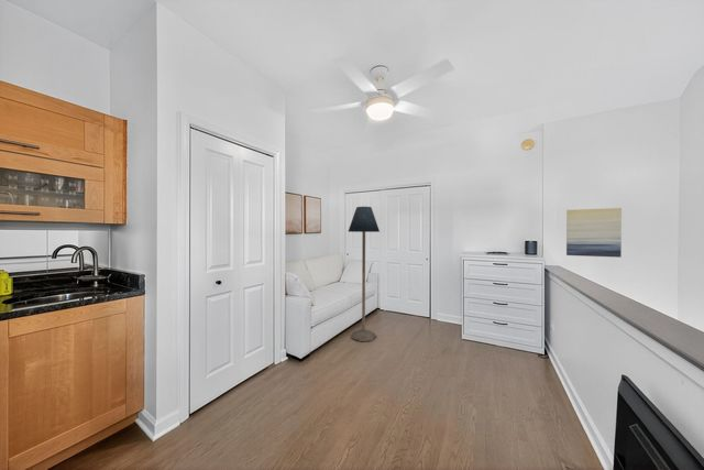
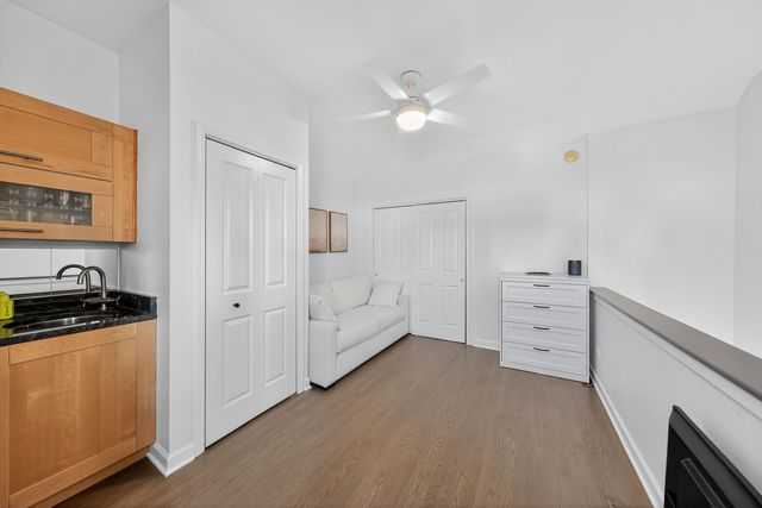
- wall art [565,207,623,259]
- floor lamp [348,206,381,342]
